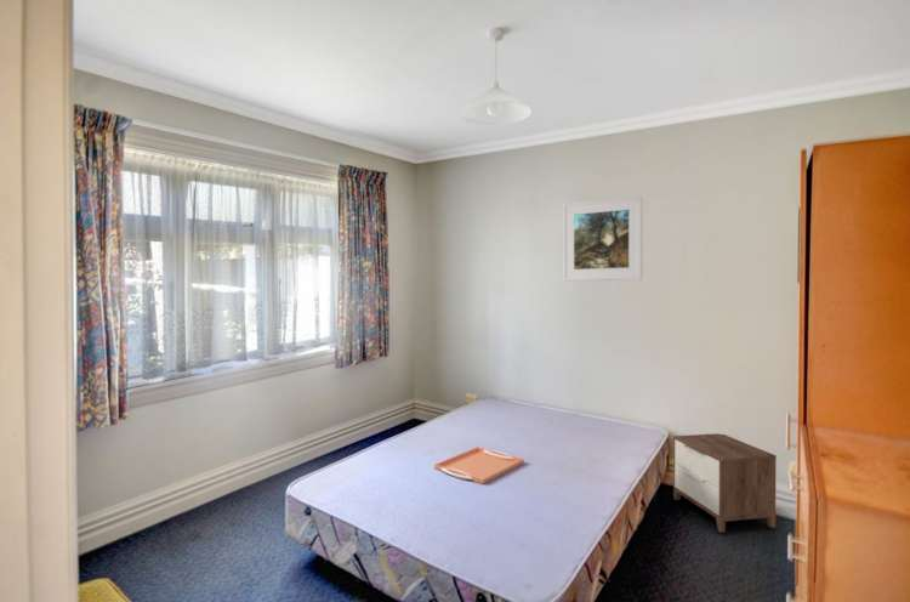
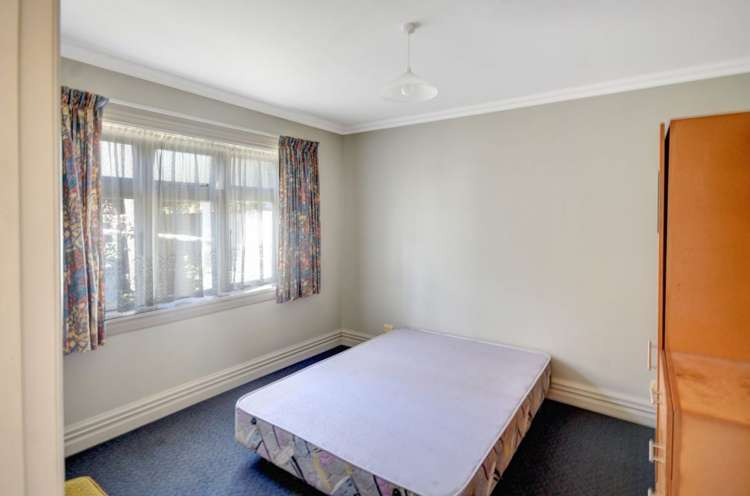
- serving tray [433,445,525,485]
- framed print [562,194,643,283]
- nightstand [672,432,778,534]
